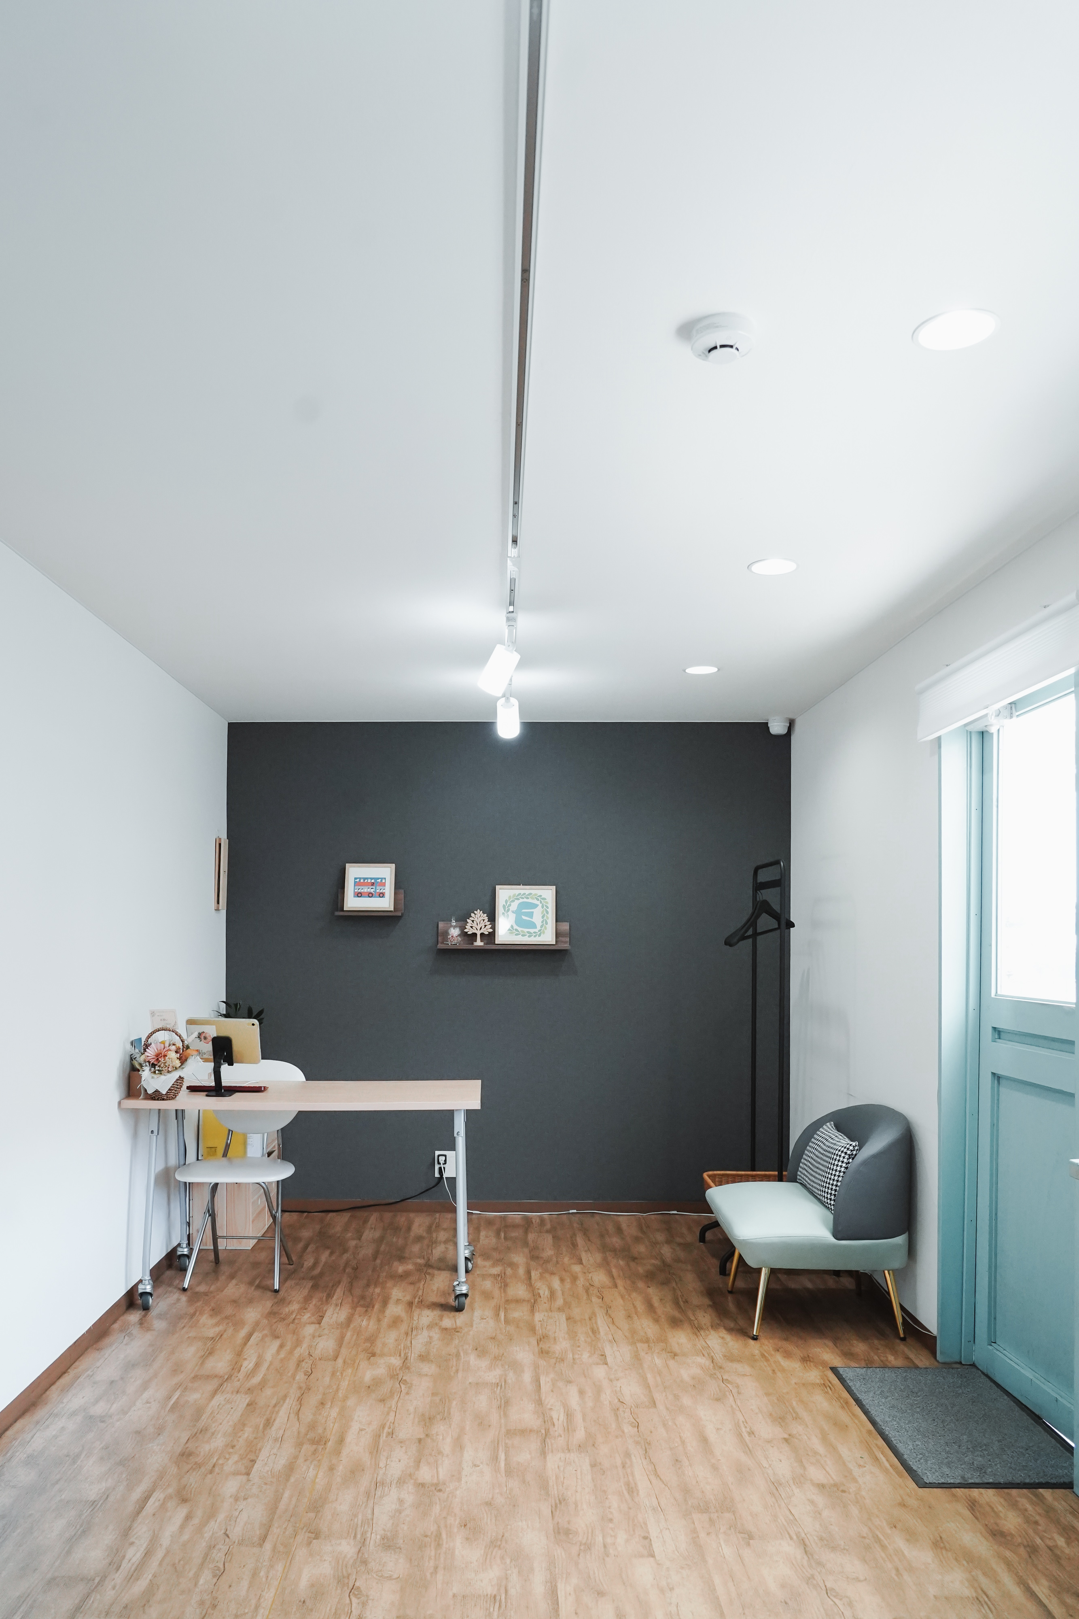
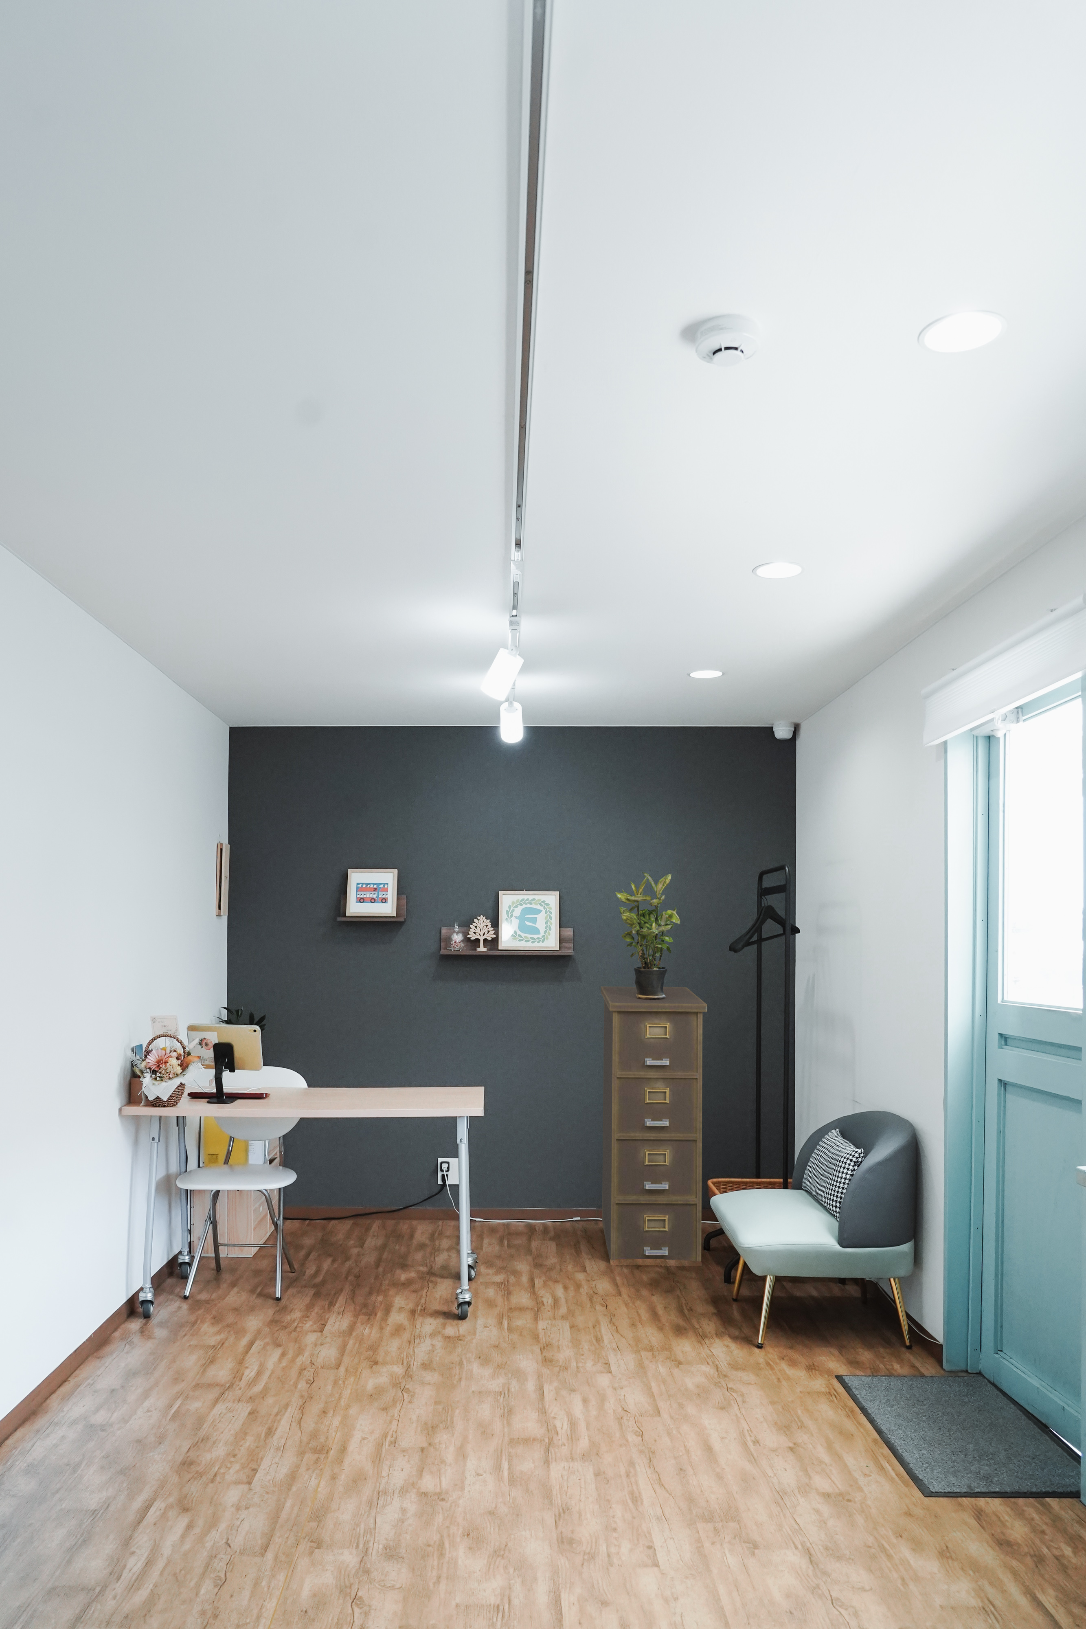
+ filing cabinet [601,985,708,1262]
+ potted plant [616,871,680,1000]
